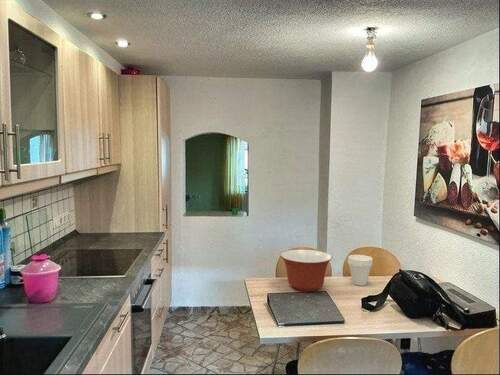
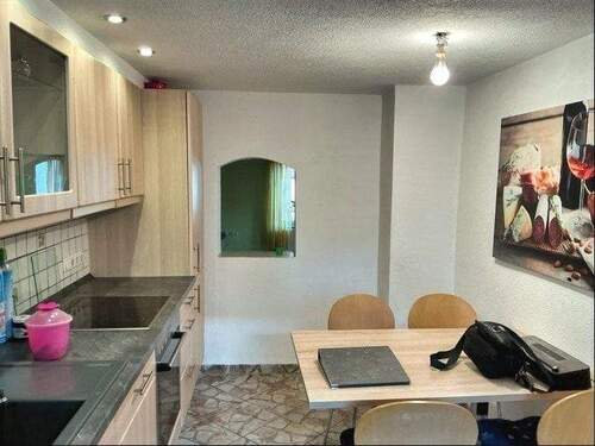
- cup [347,254,374,287]
- mixing bowl [280,249,333,292]
